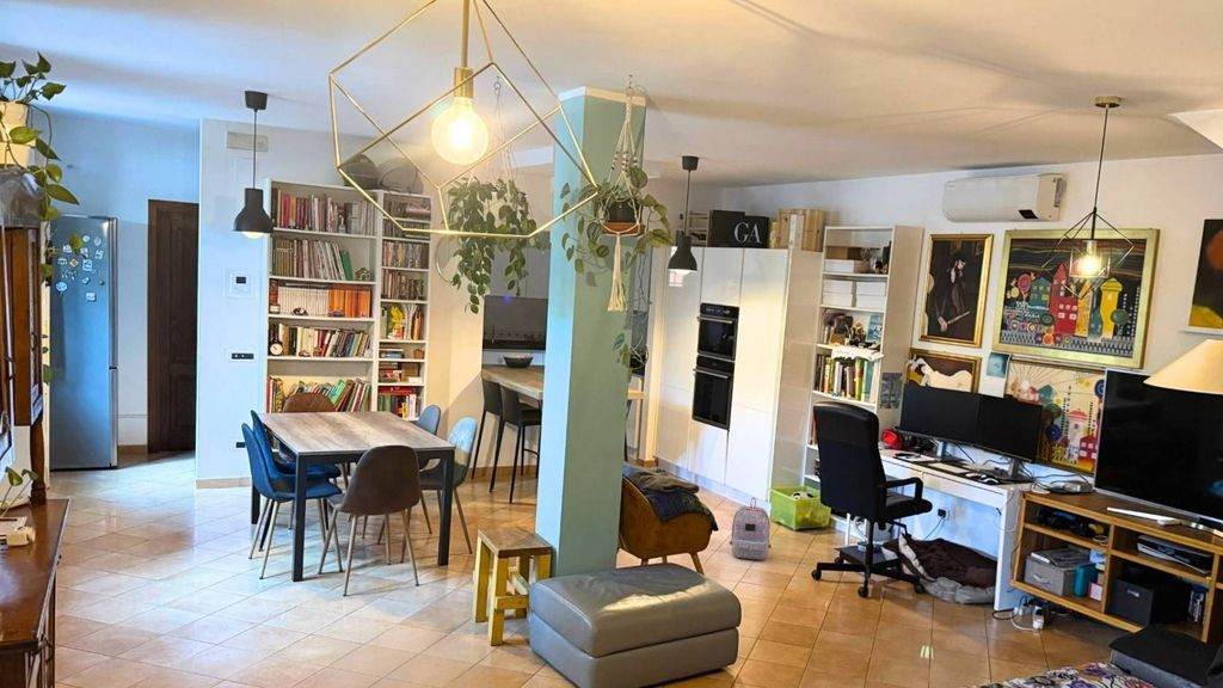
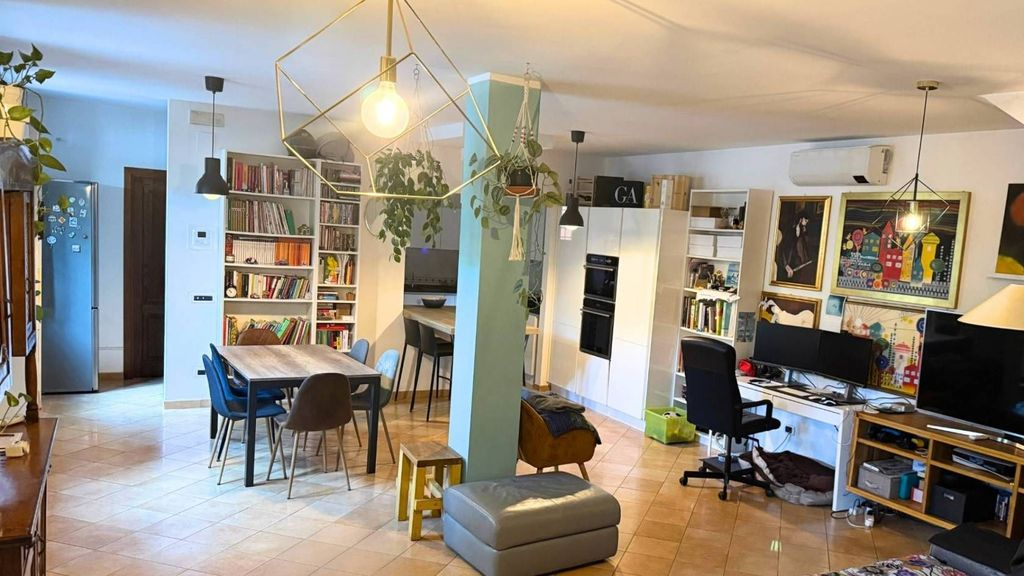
- backpack [729,497,773,561]
